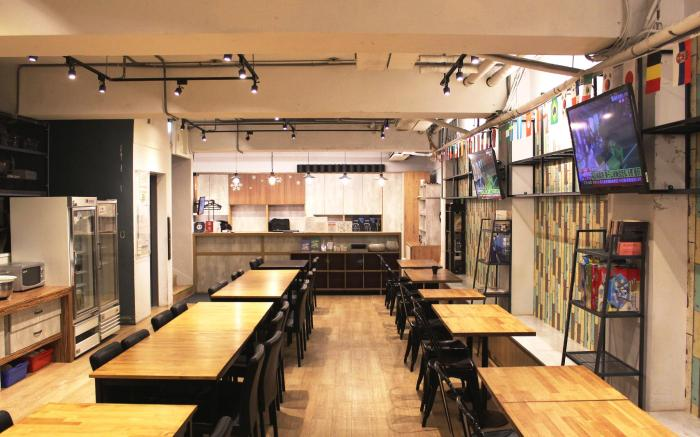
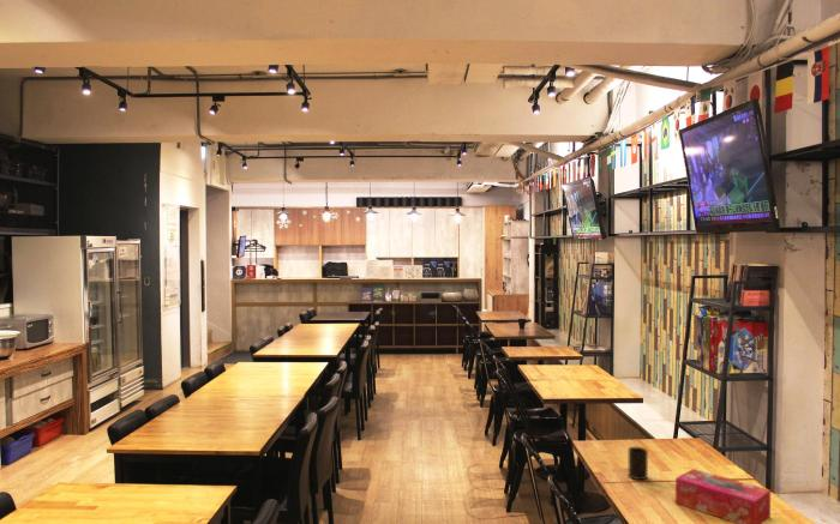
+ tissue box [674,468,772,524]
+ cup [628,446,649,481]
